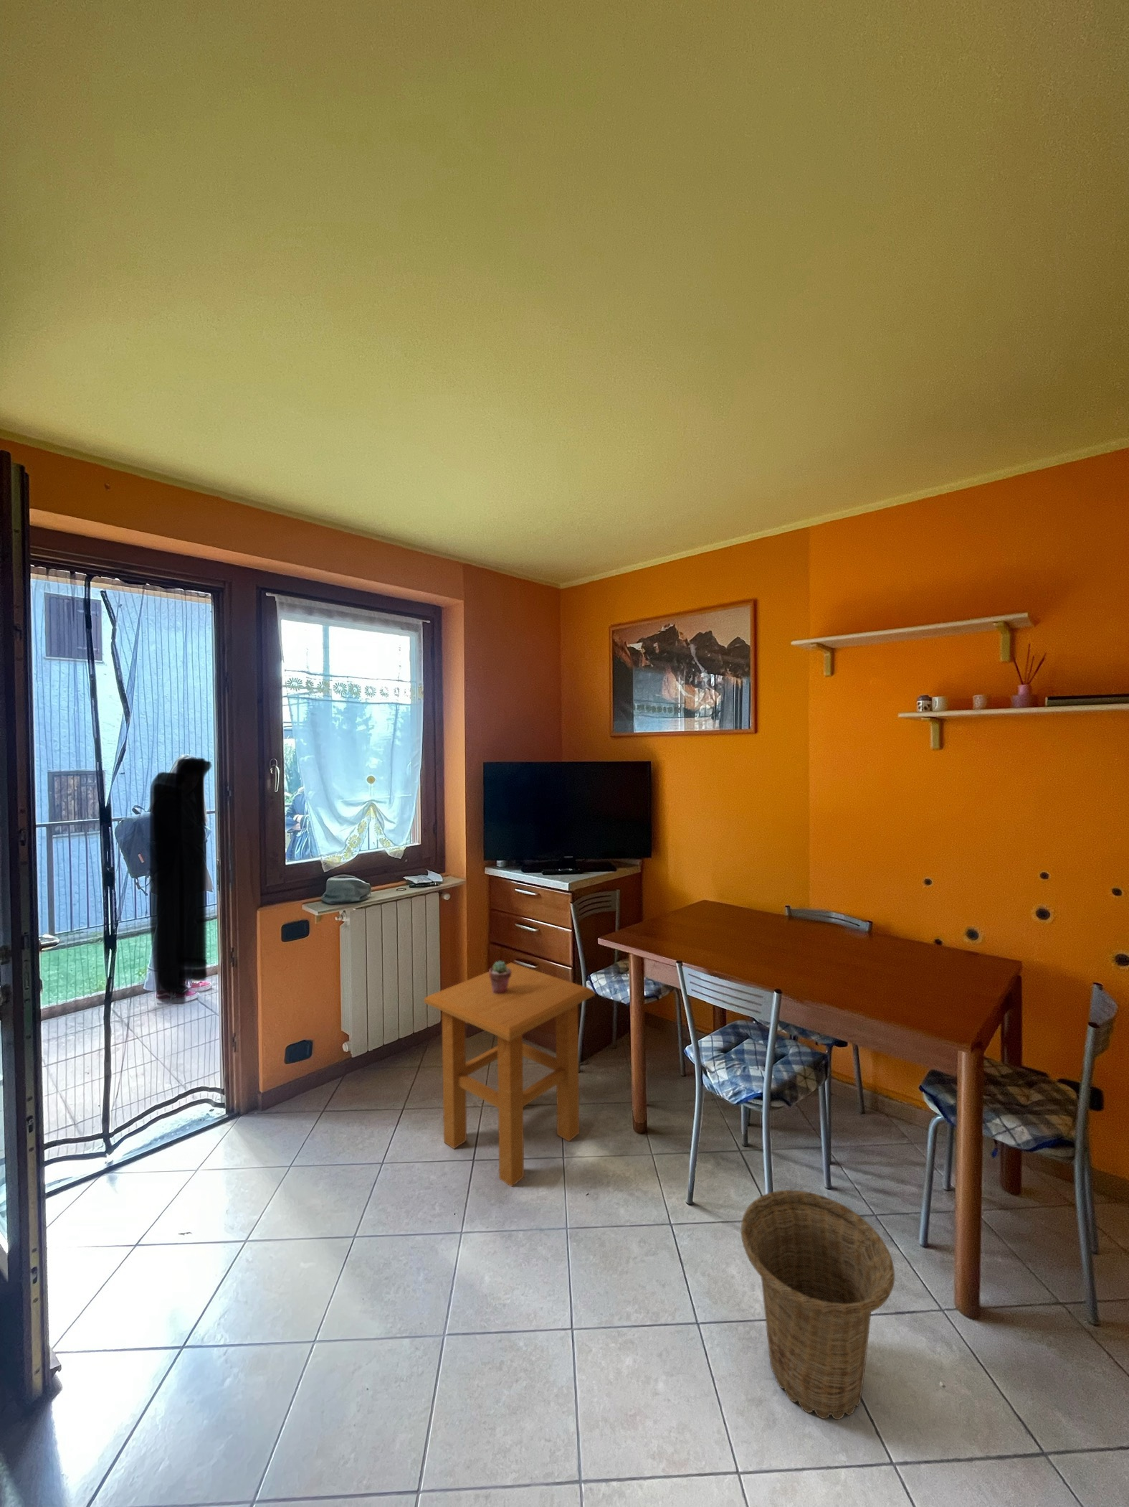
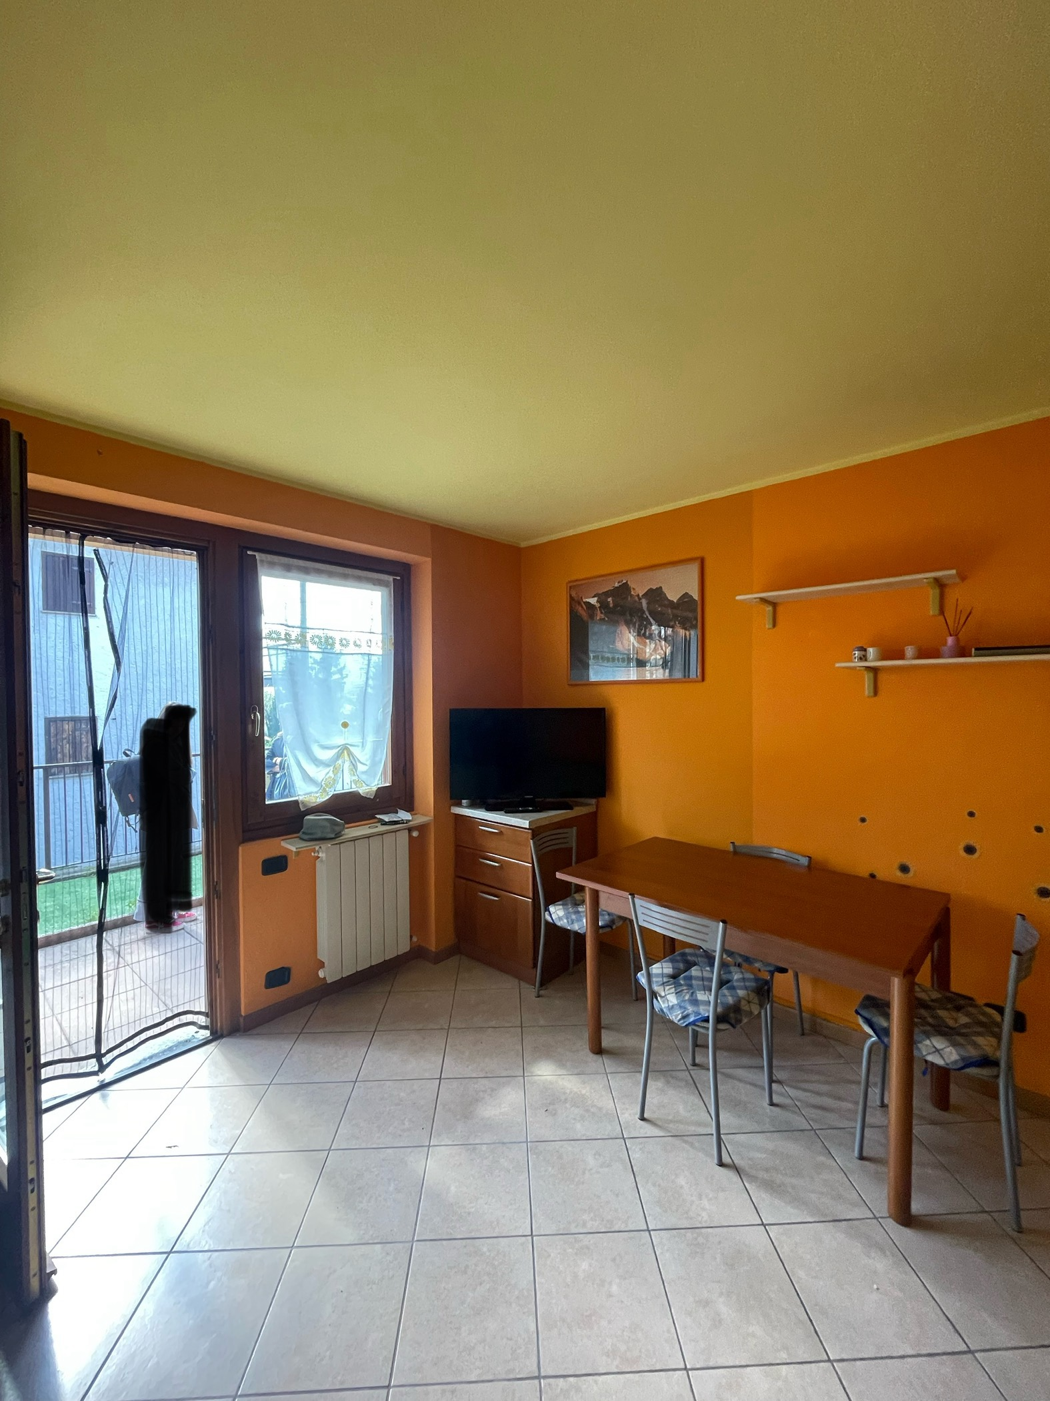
- side table [423,962,595,1188]
- basket [740,1189,895,1420]
- potted succulent [489,960,511,994]
